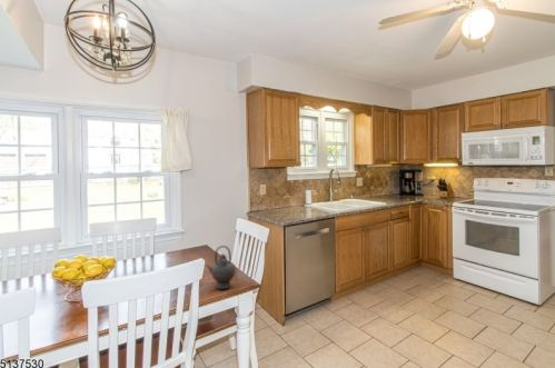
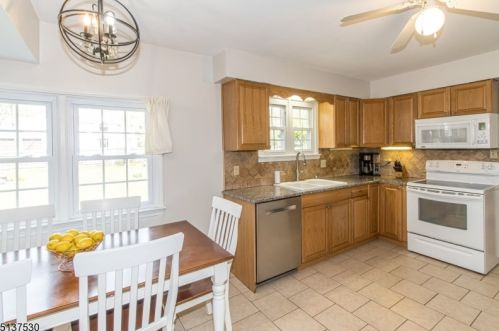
- teapot [205,245,237,290]
